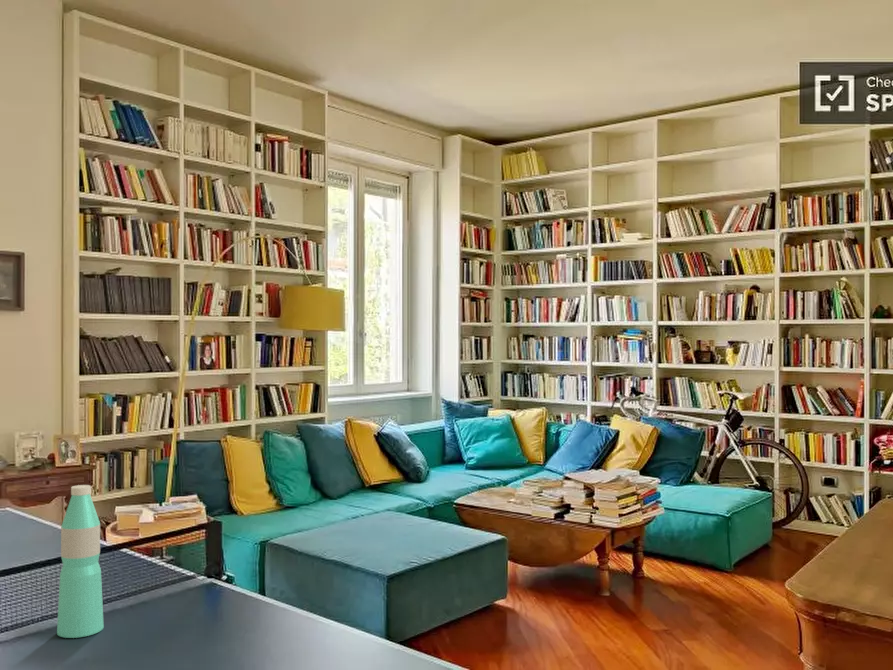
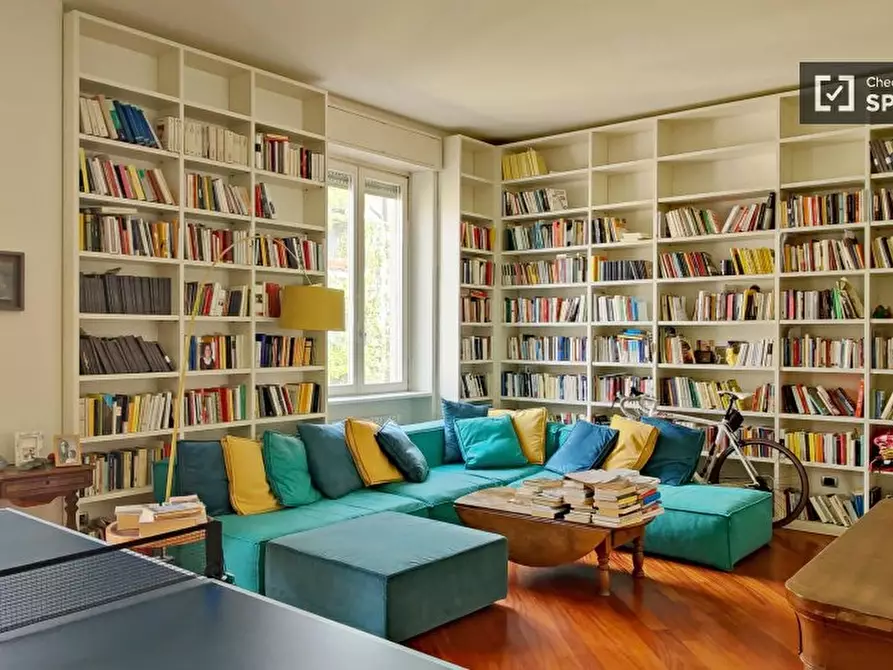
- water bottle [56,484,105,639]
